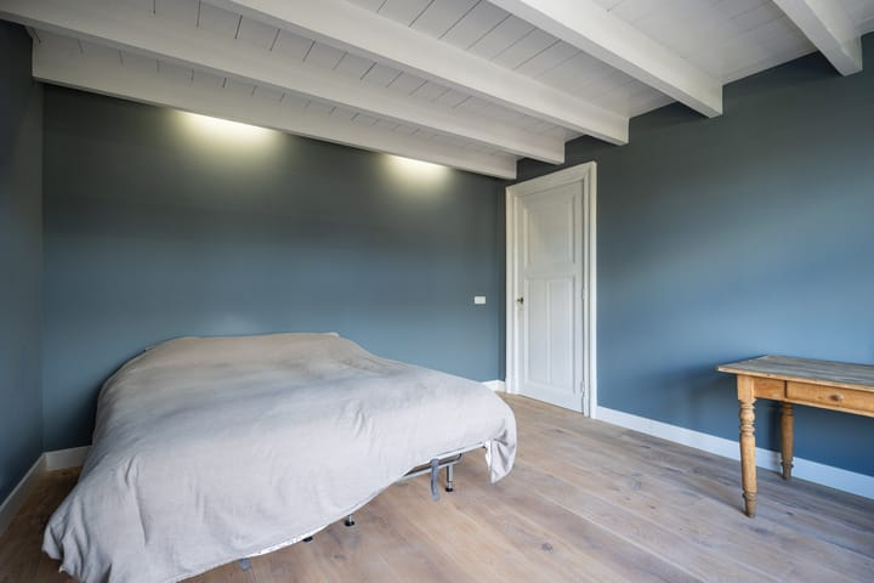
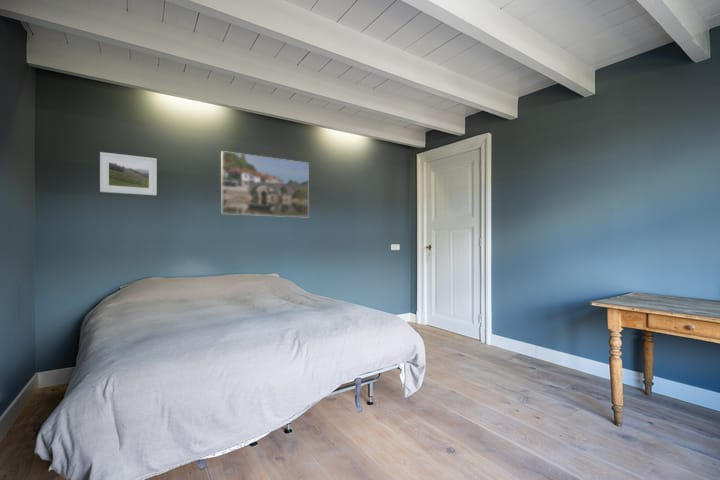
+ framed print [220,150,310,218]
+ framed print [99,151,158,196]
